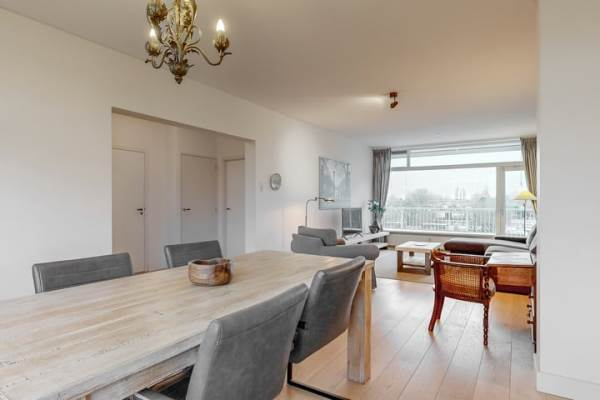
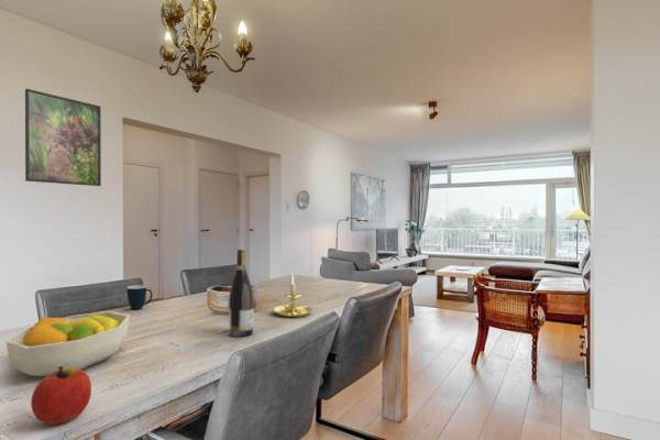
+ candle holder [268,273,314,318]
+ mug [125,284,153,310]
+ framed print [24,88,102,187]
+ fruit bowl [4,310,131,378]
+ apple [30,366,92,426]
+ wine bottle [228,249,255,338]
